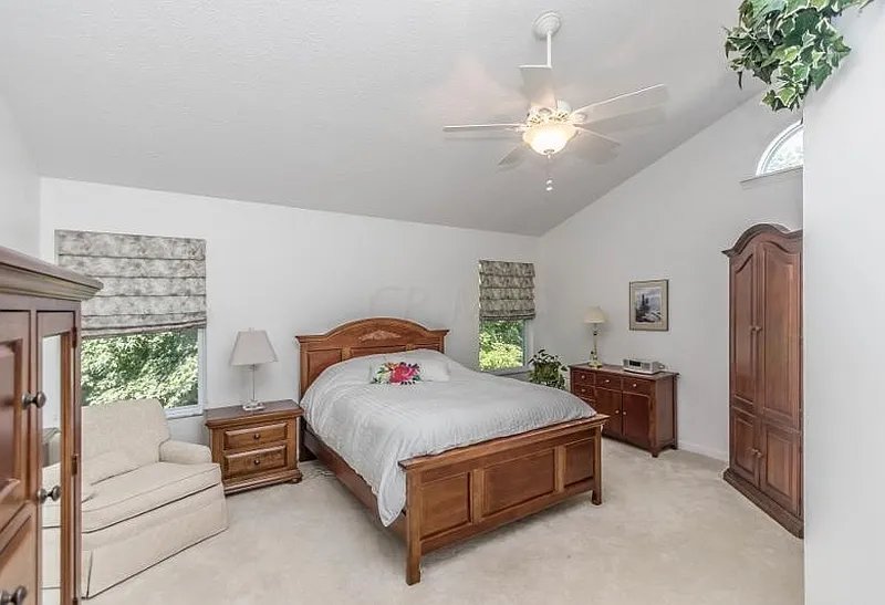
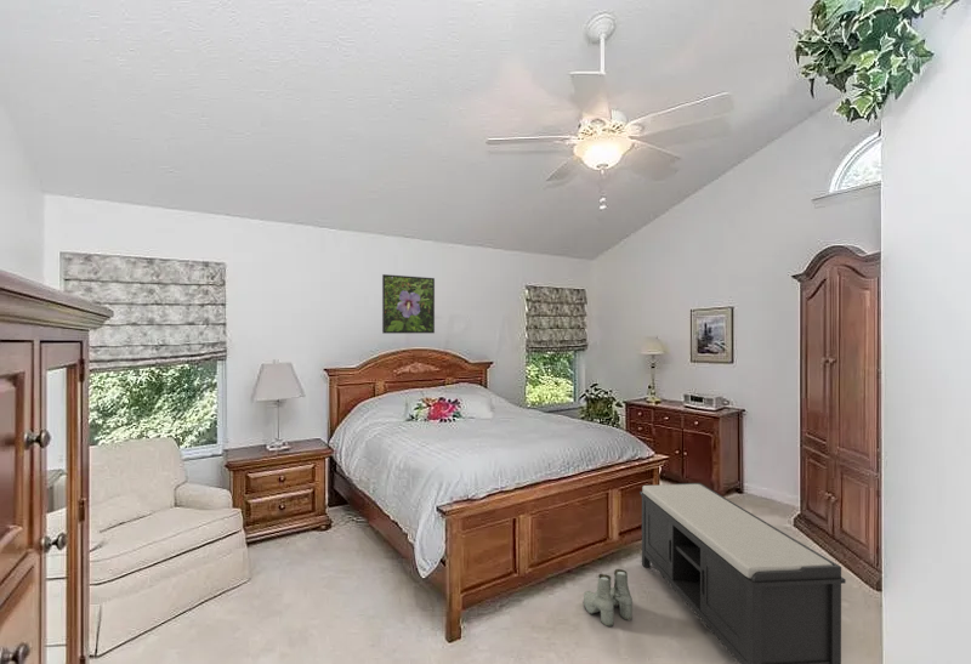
+ bench [638,482,847,664]
+ boots [583,568,634,628]
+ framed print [381,273,436,335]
